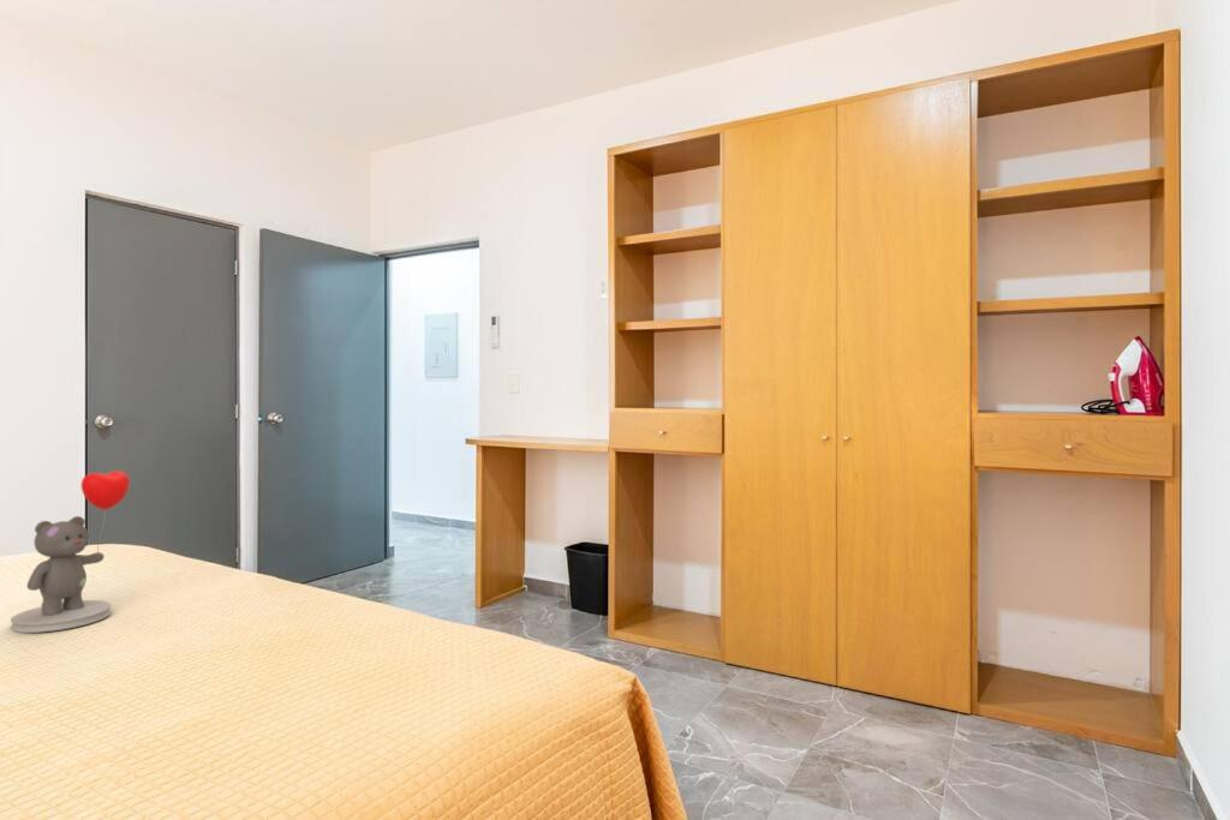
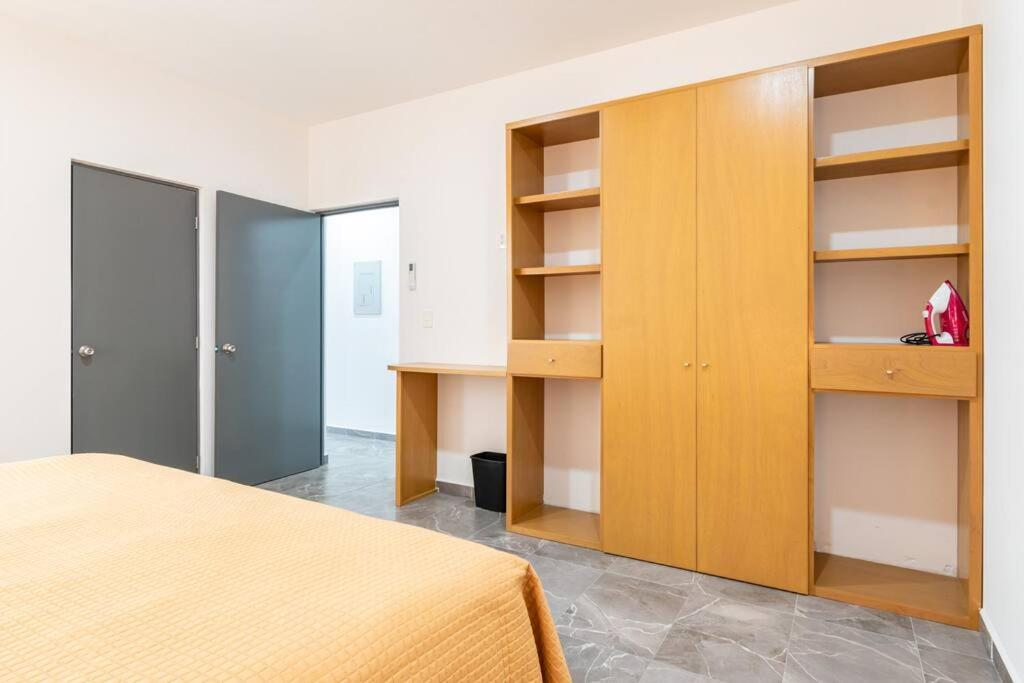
- teddy bear [10,469,131,634]
